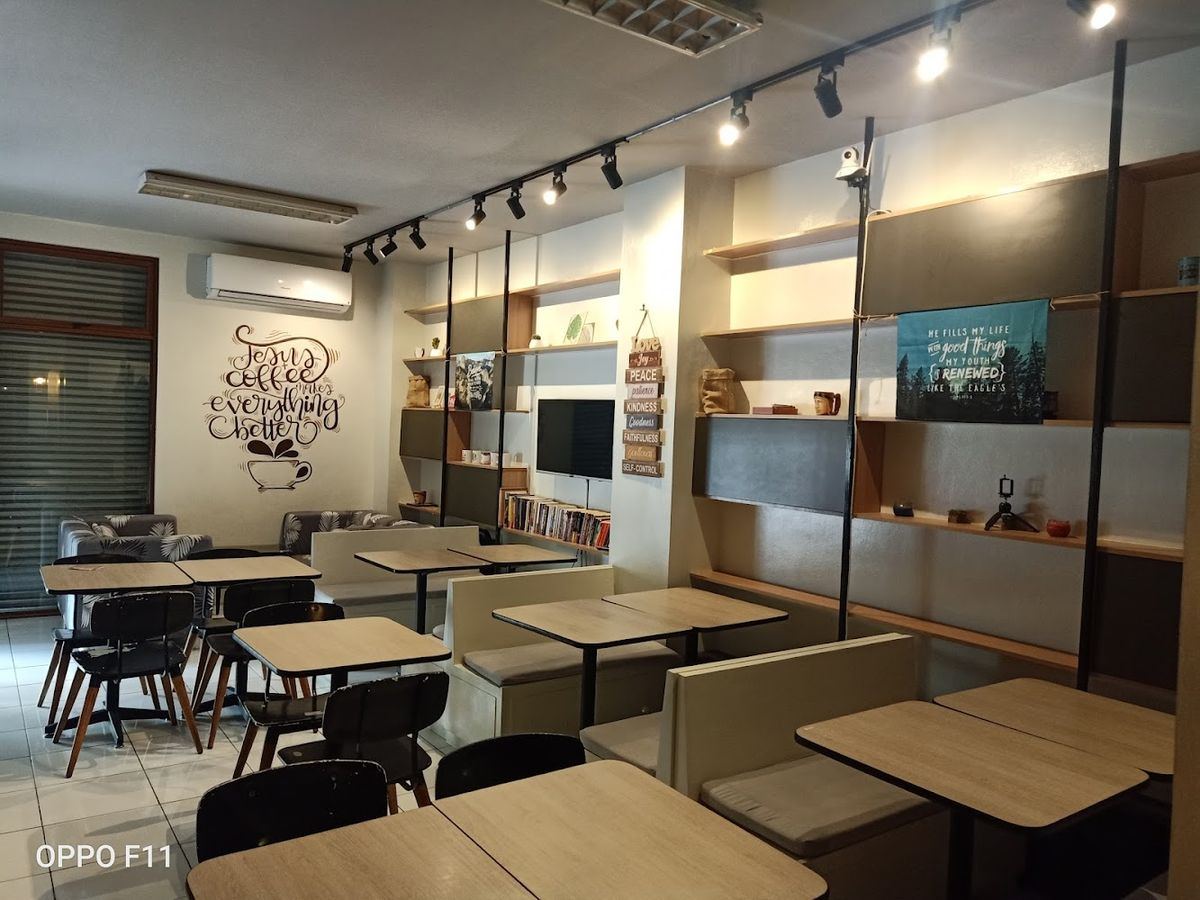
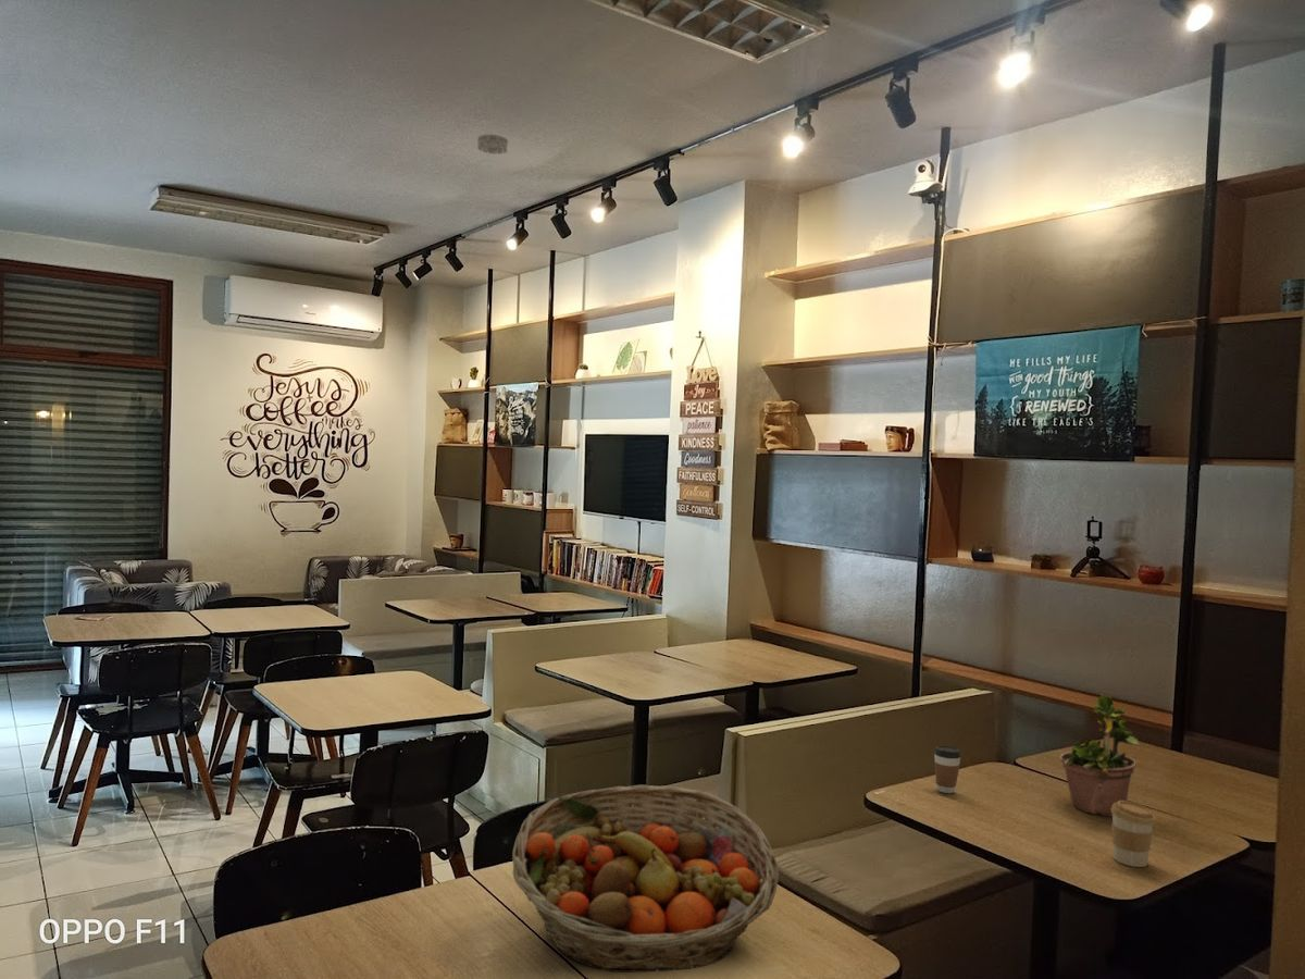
+ smoke detector [476,133,509,156]
+ coffee cup [933,745,962,794]
+ fruit basket [511,784,780,974]
+ potted plant [1059,682,1141,818]
+ coffee cup [1110,801,1157,868]
